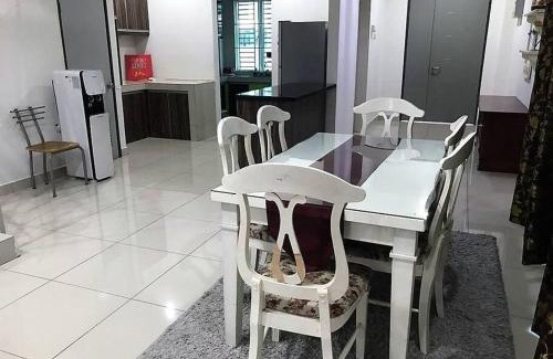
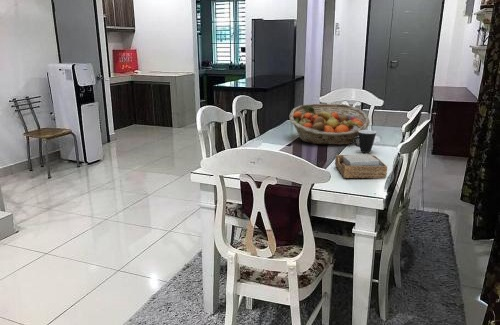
+ mug [353,129,377,154]
+ napkin holder [334,154,388,179]
+ fruit basket [289,103,371,146]
